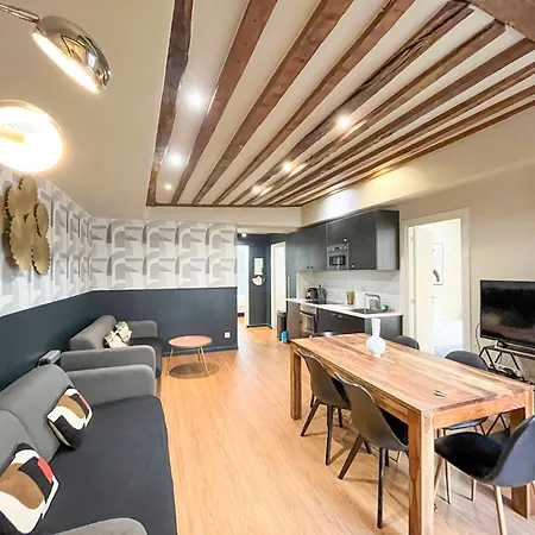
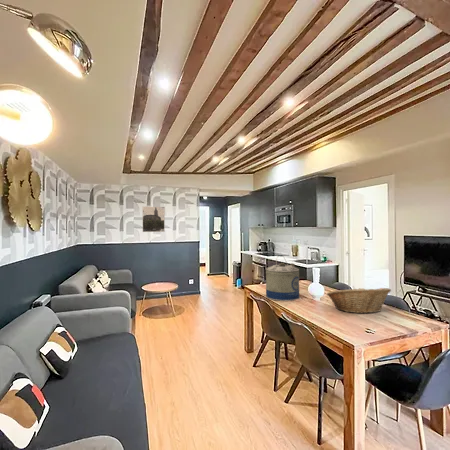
+ fruit basket [326,285,392,314]
+ water jug [265,254,301,302]
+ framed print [142,206,166,233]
